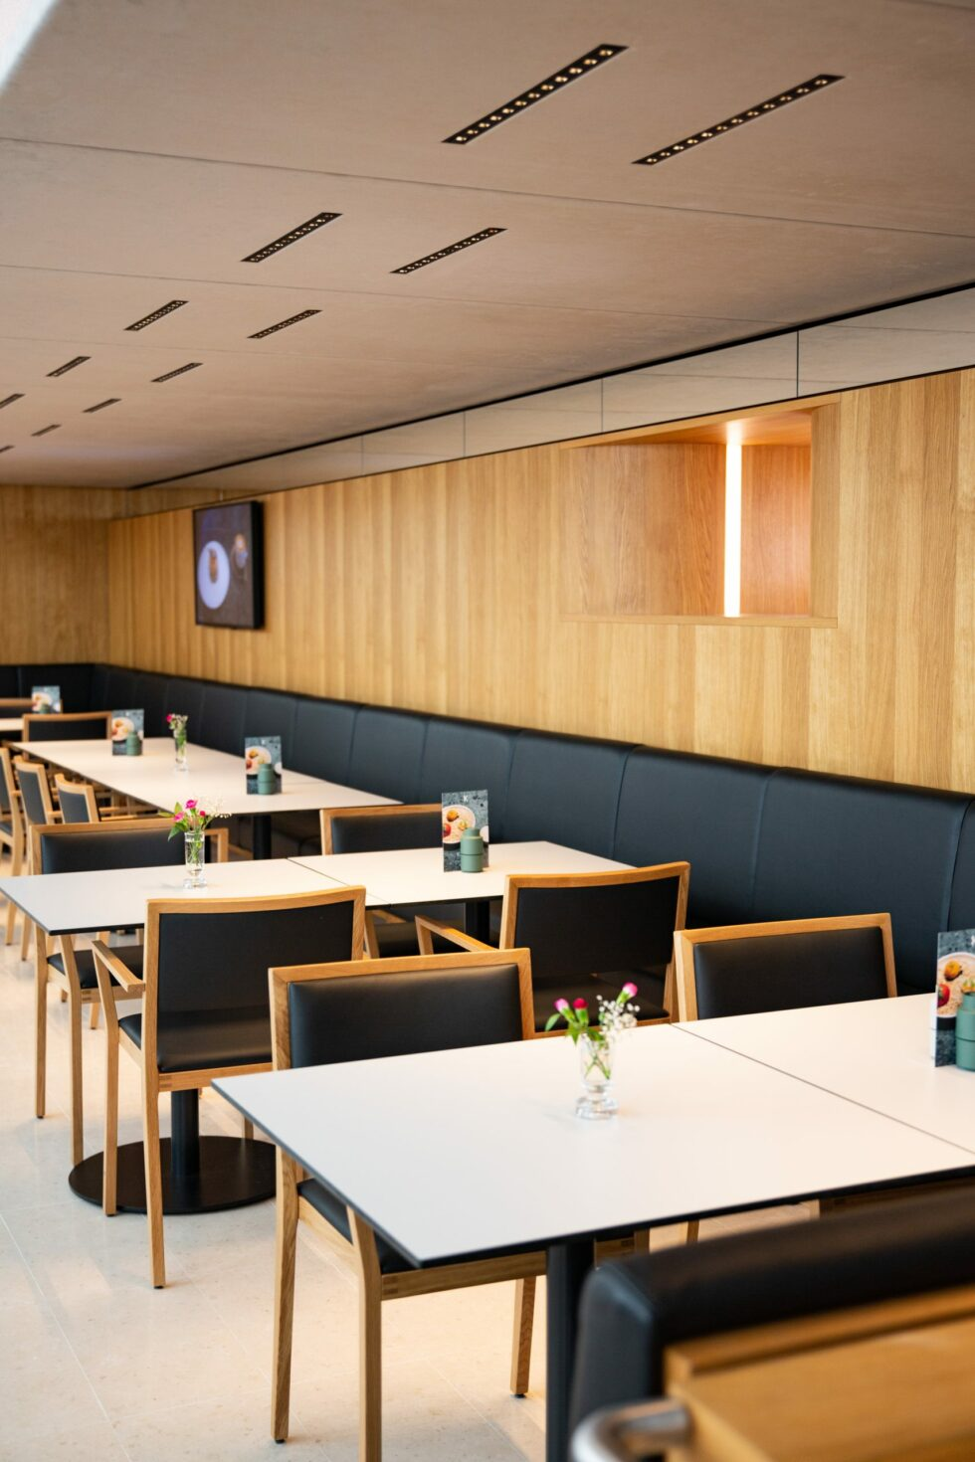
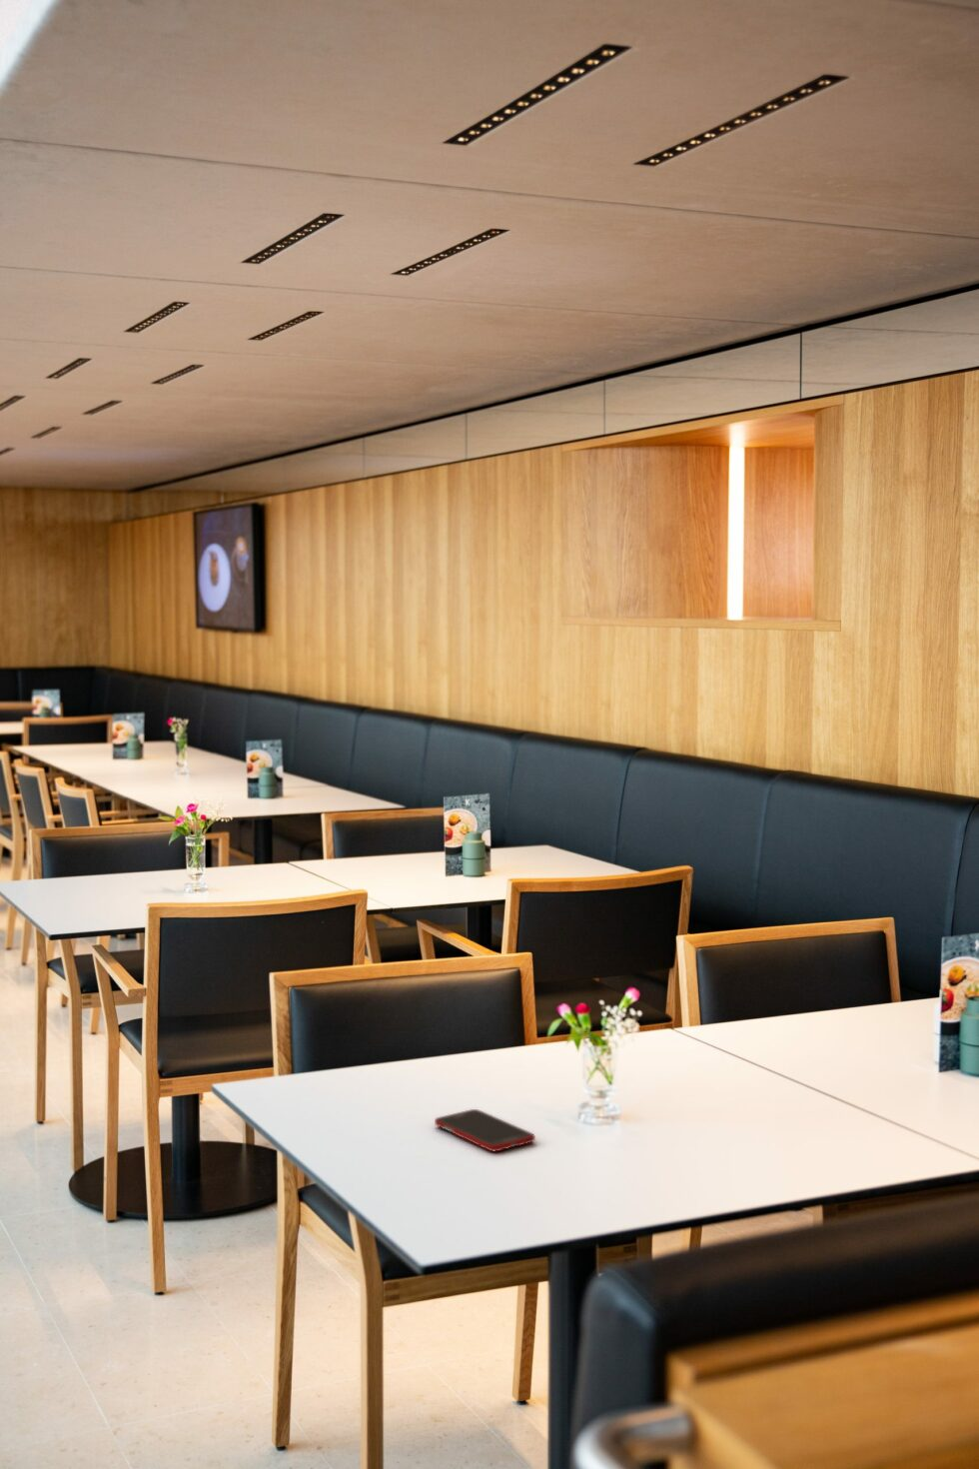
+ cell phone [434,1108,536,1152]
